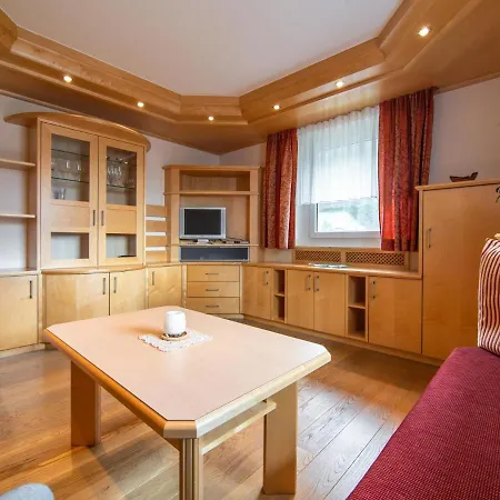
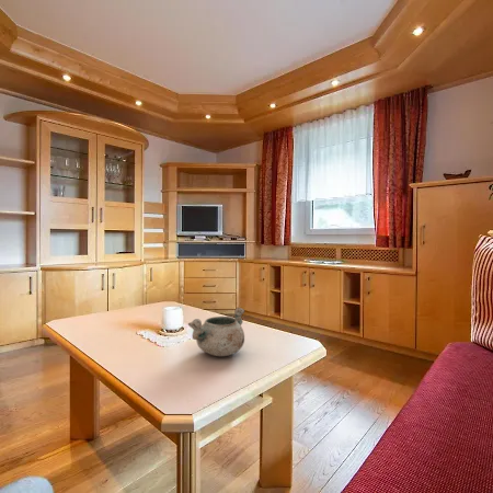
+ decorative bowl [187,307,245,357]
